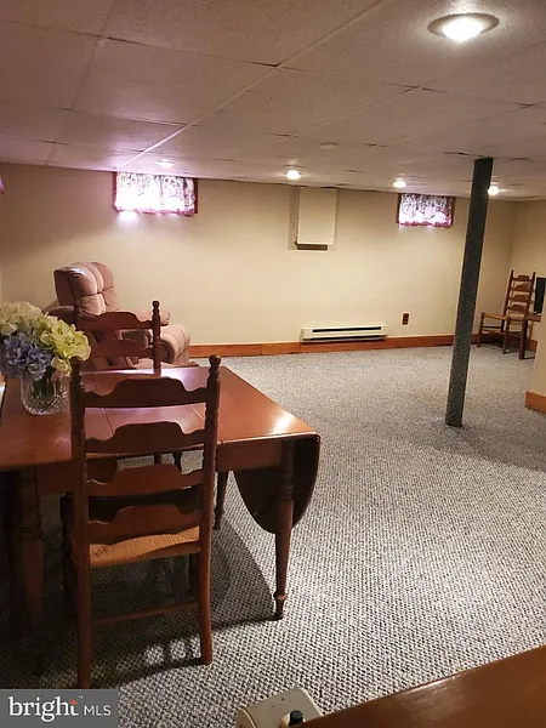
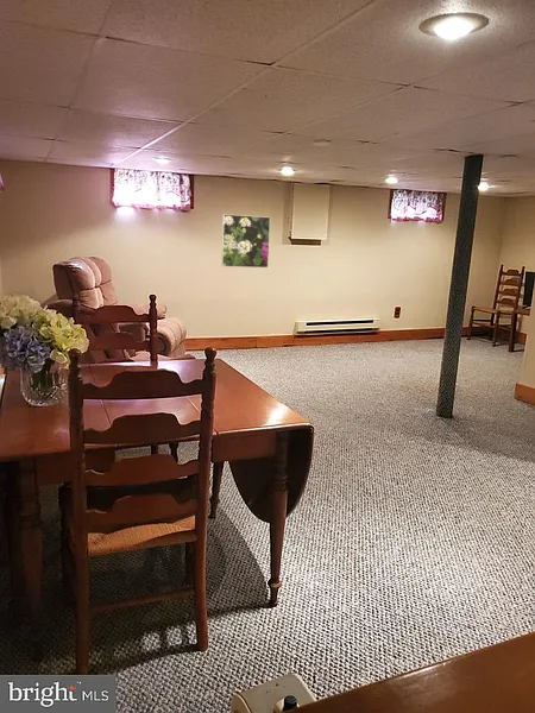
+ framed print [220,213,271,269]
